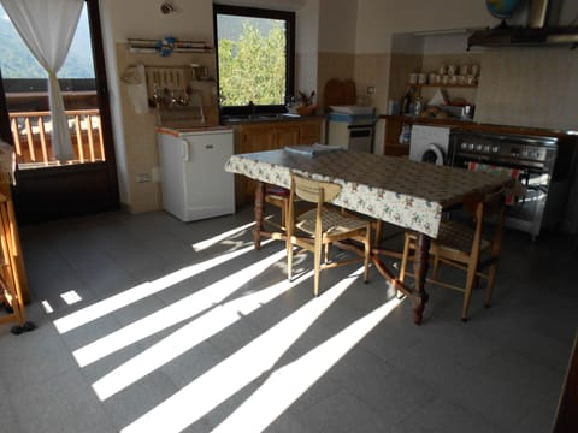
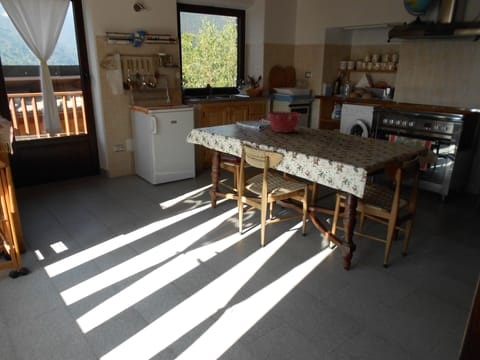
+ mixing bowl [267,110,302,134]
